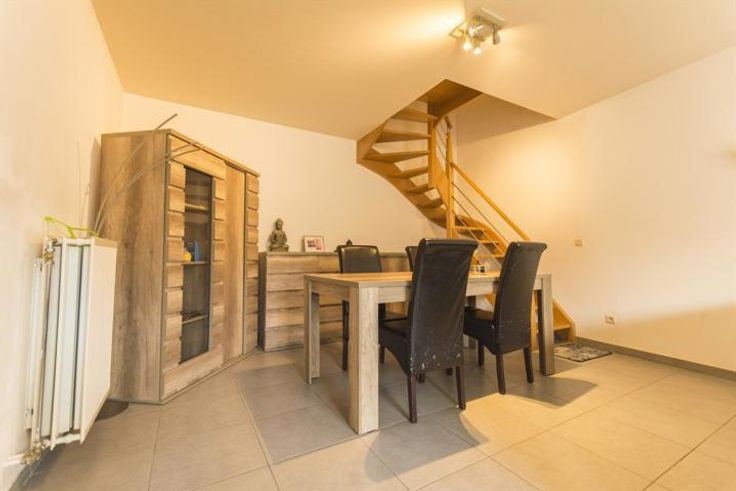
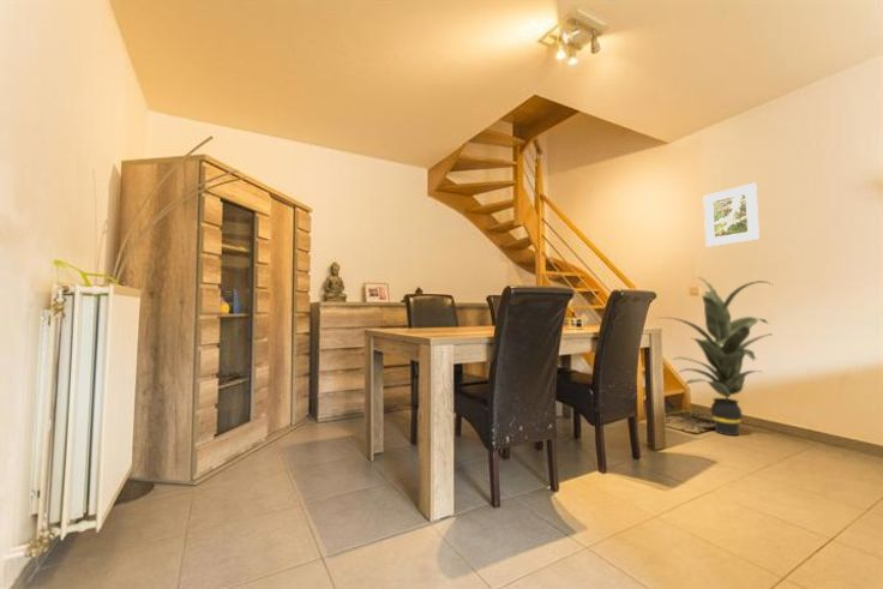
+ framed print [703,182,761,248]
+ indoor plant [655,276,773,437]
